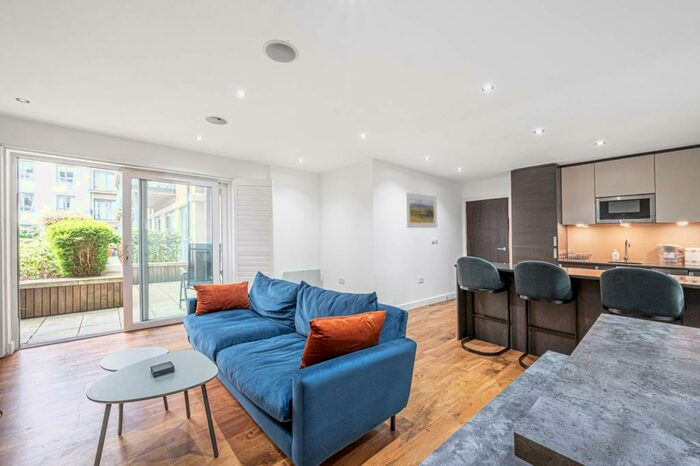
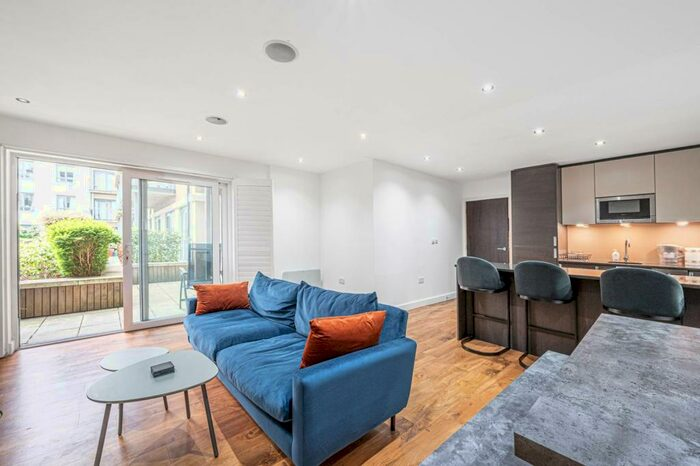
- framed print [404,192,438,229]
